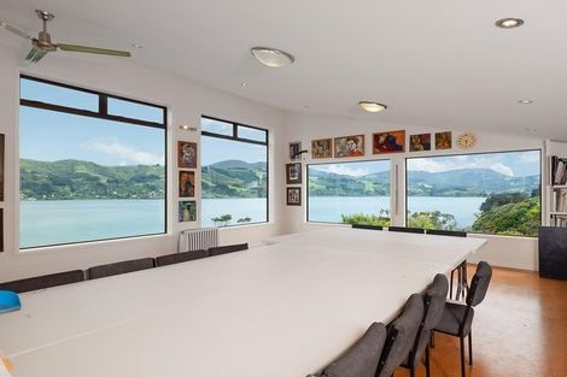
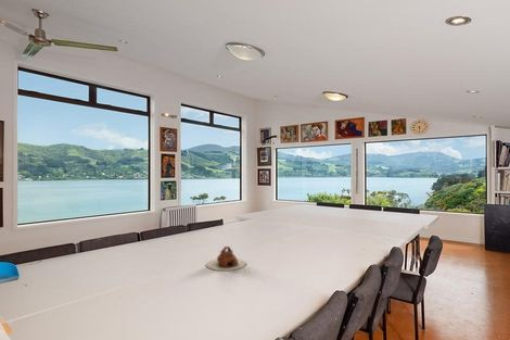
+ teapot [205,245,247,272]
